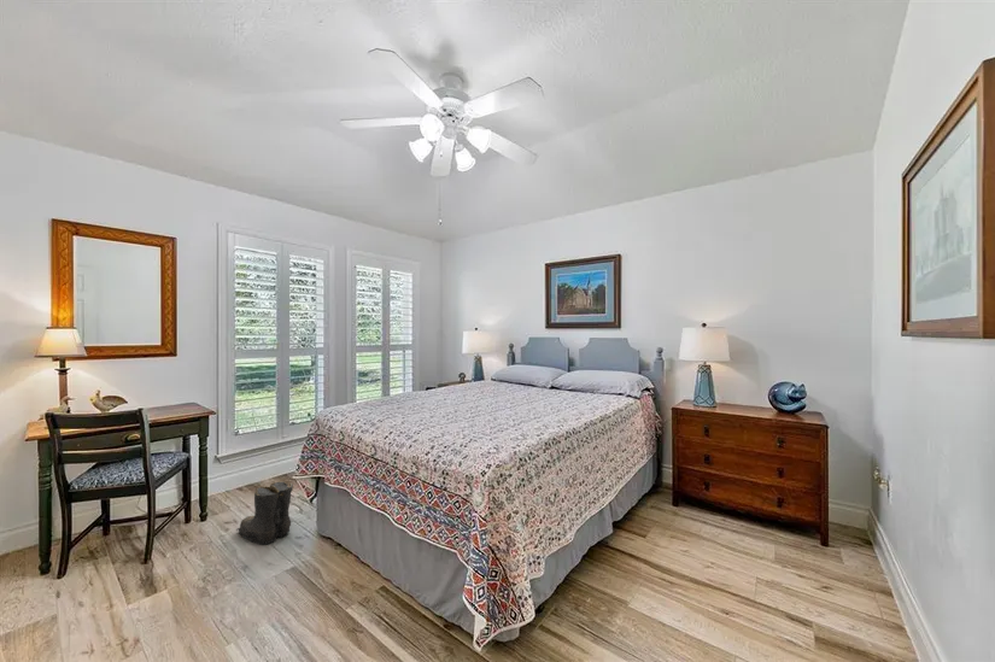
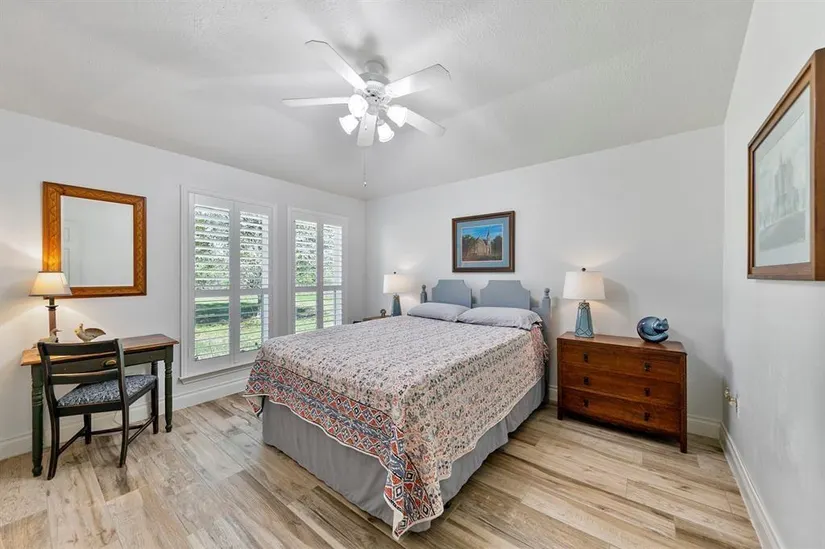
- boots [235,480,294,545]
